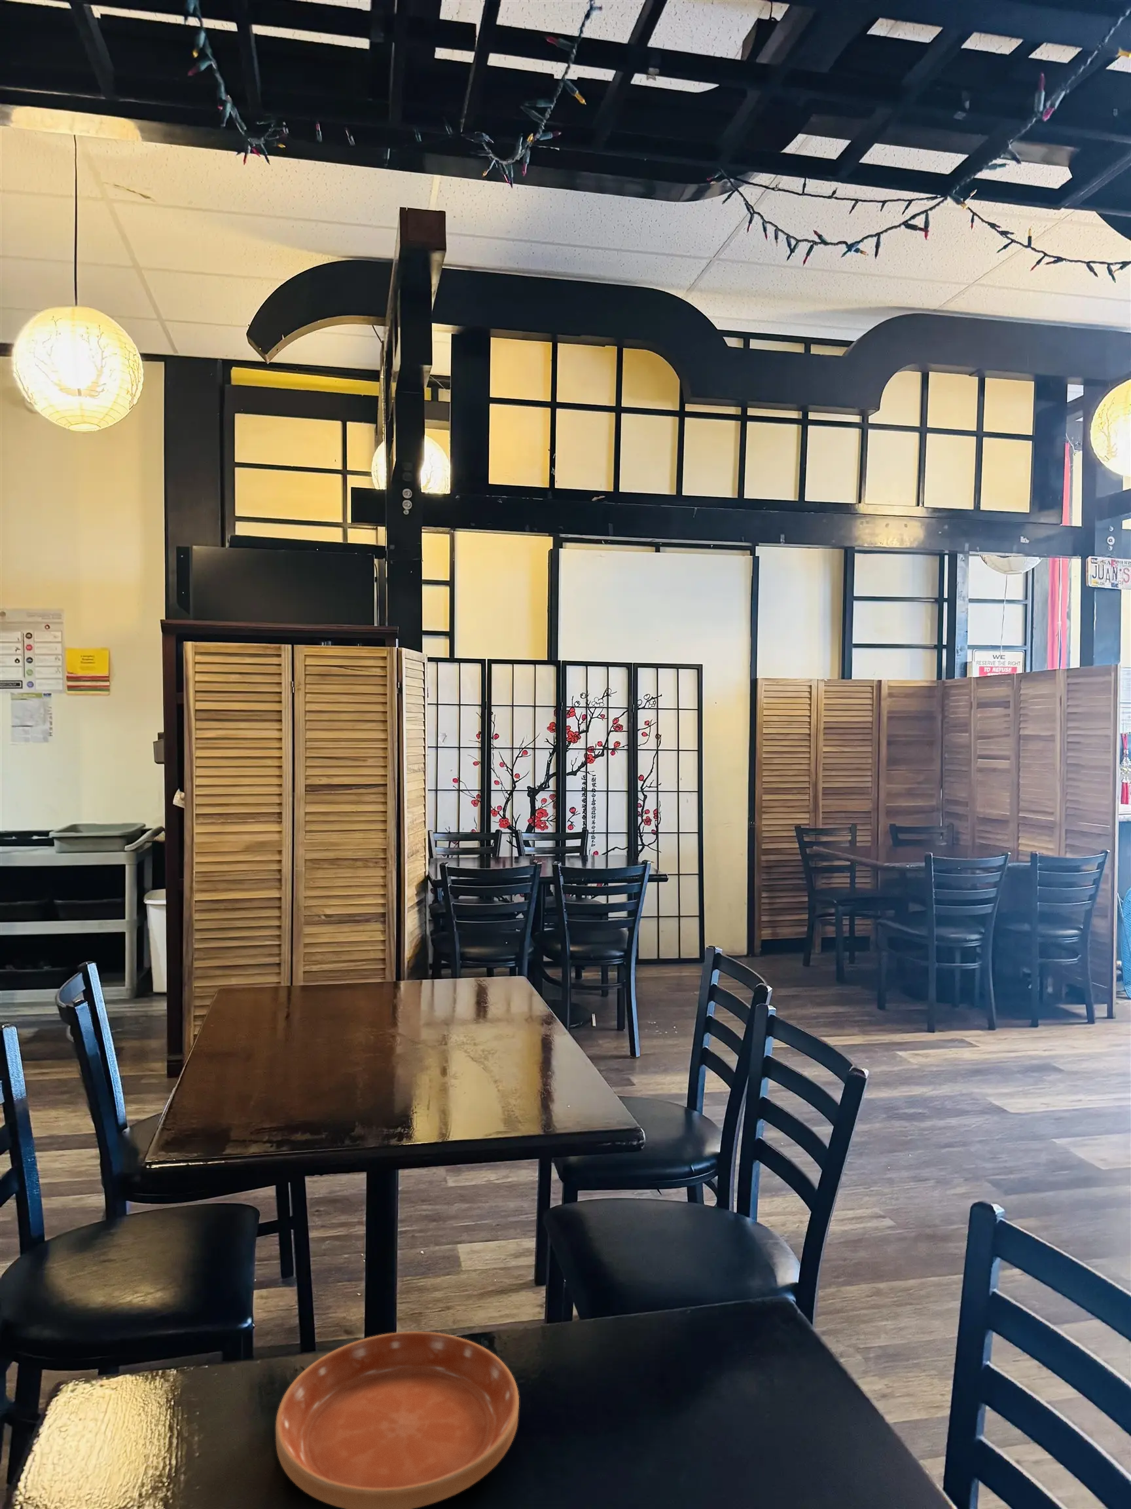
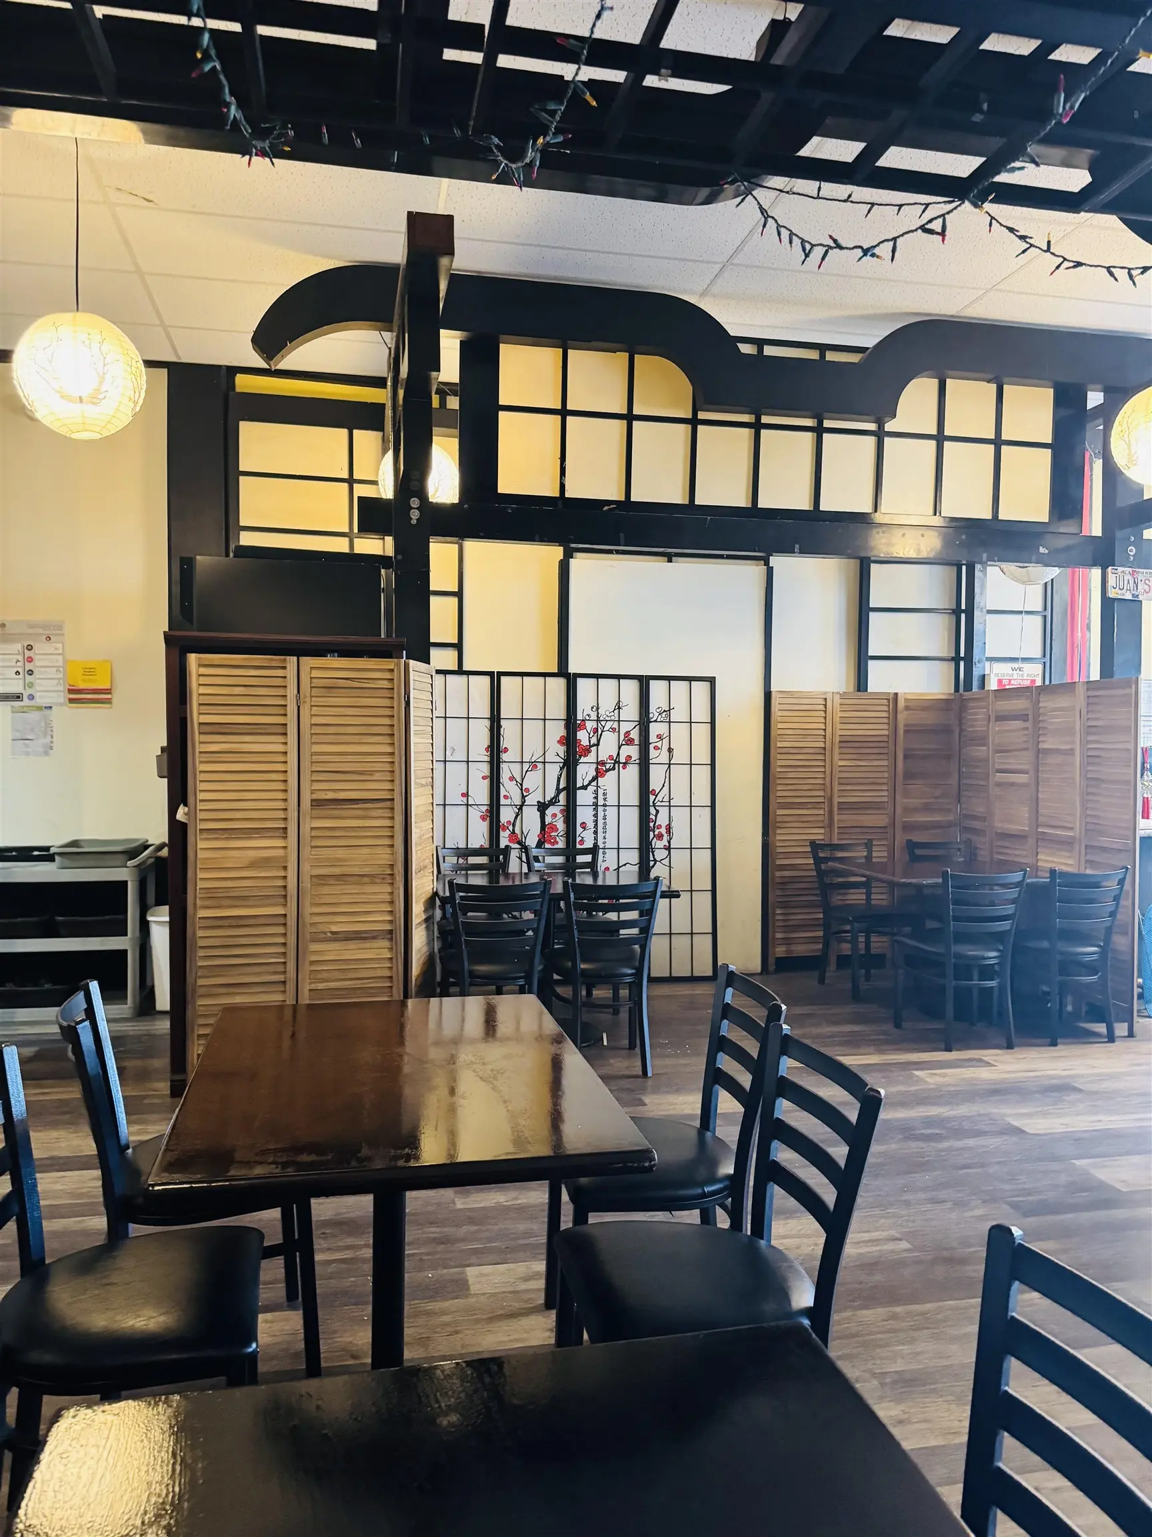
- saucer [274,1331,519,1509]
